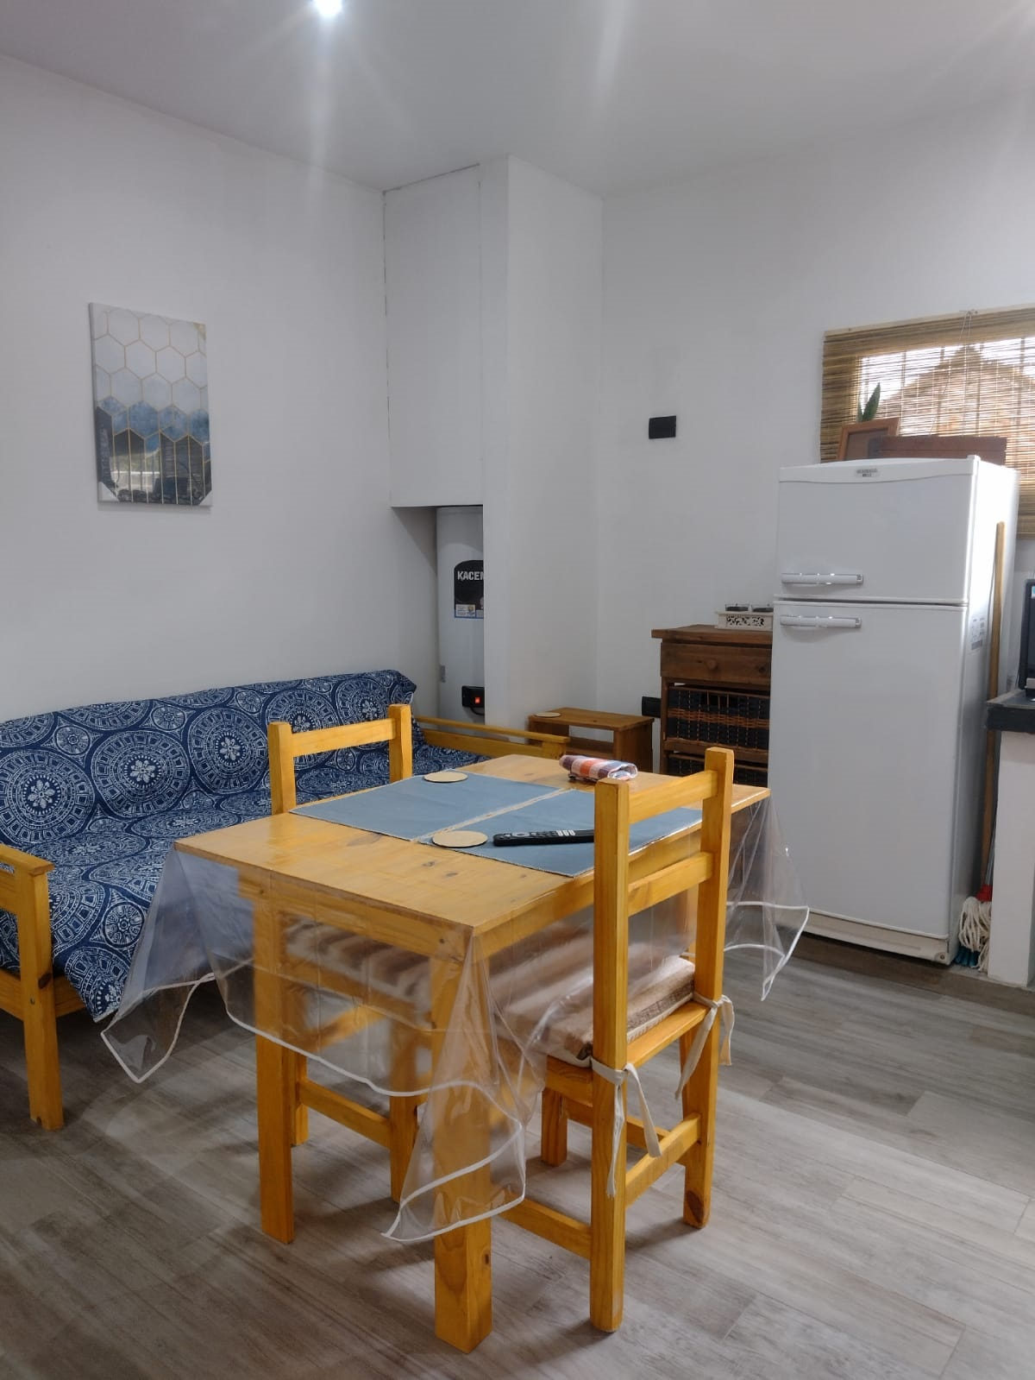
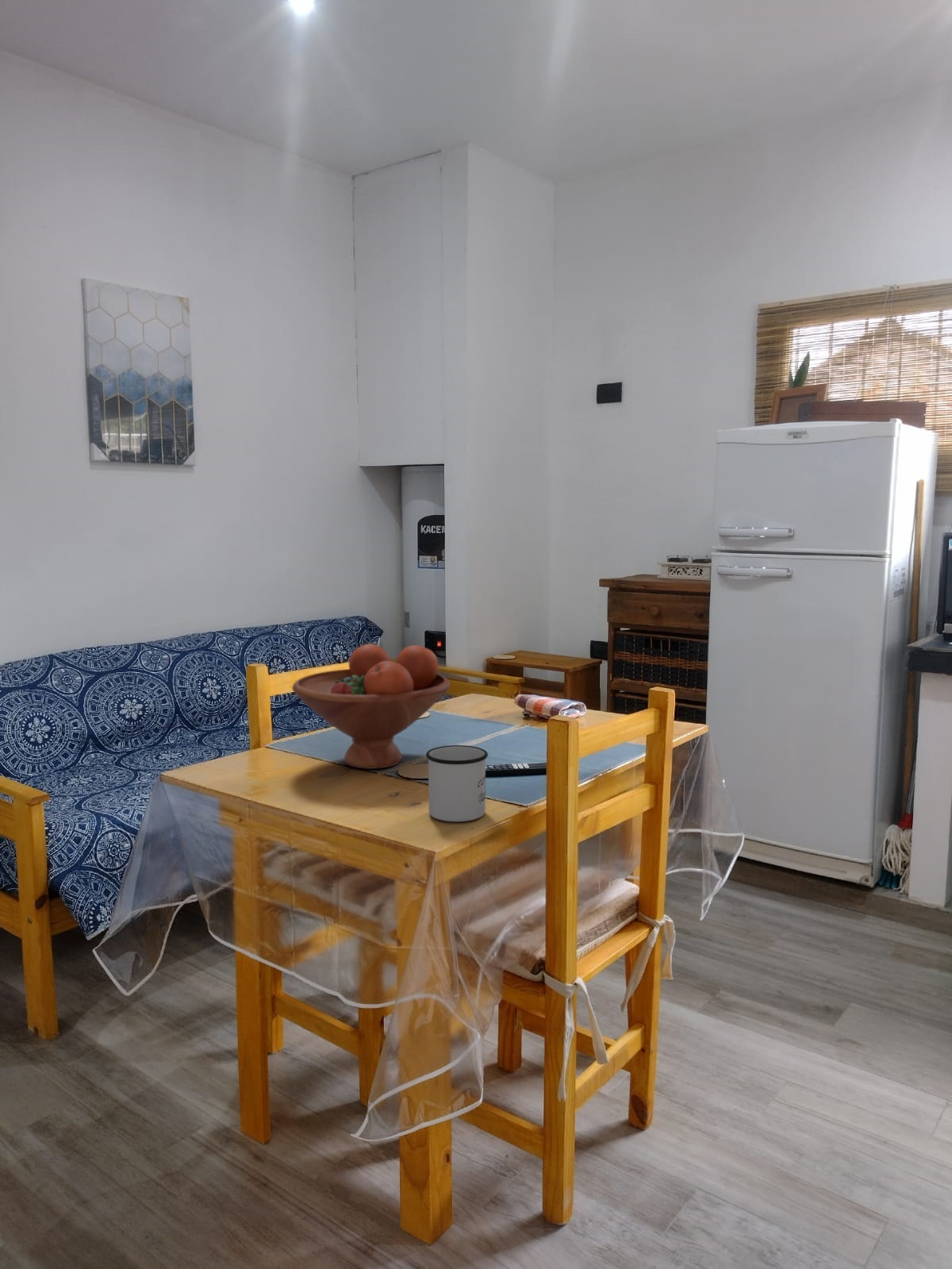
+ fruit bowl [291,643,451,770]
+ mug [425,744,489,822]
